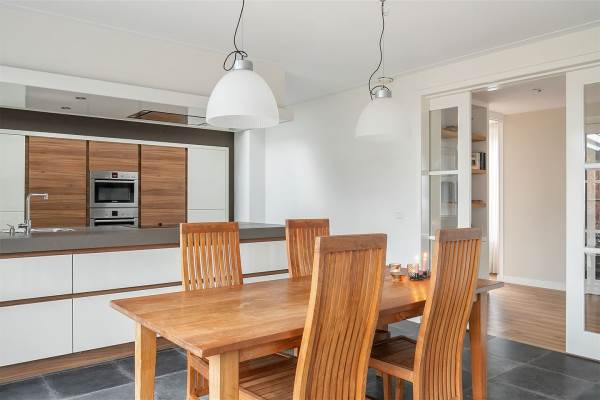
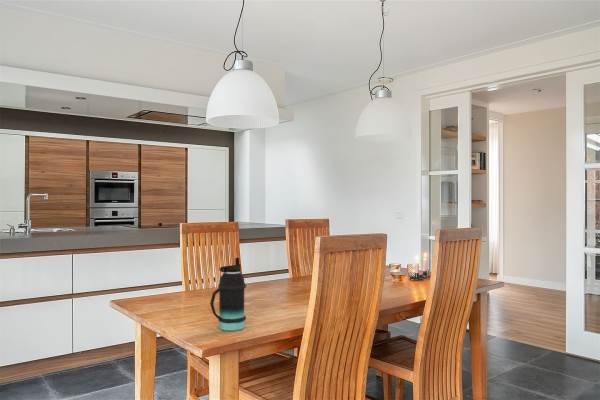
+ bottle [209,257,247,332]
